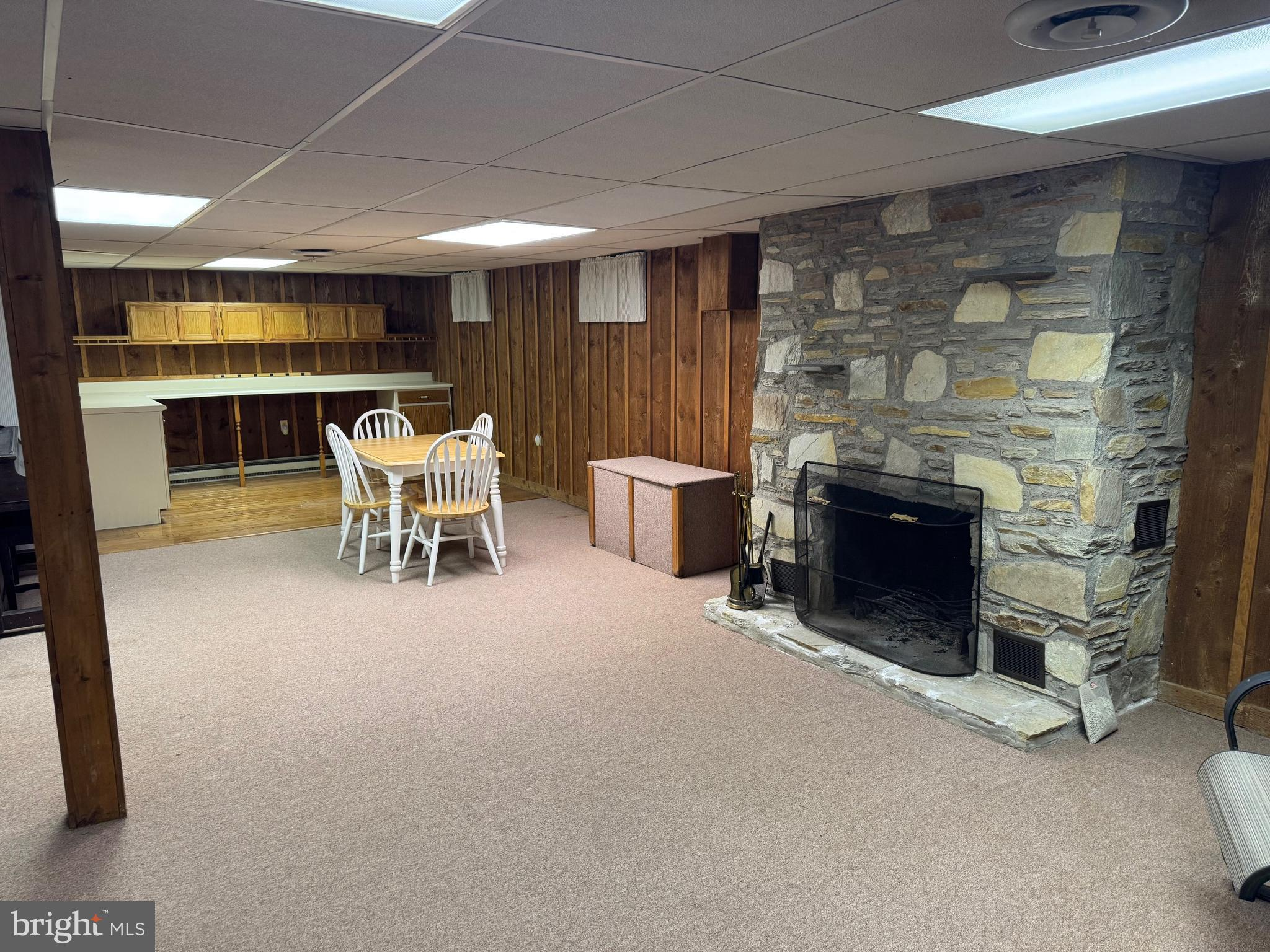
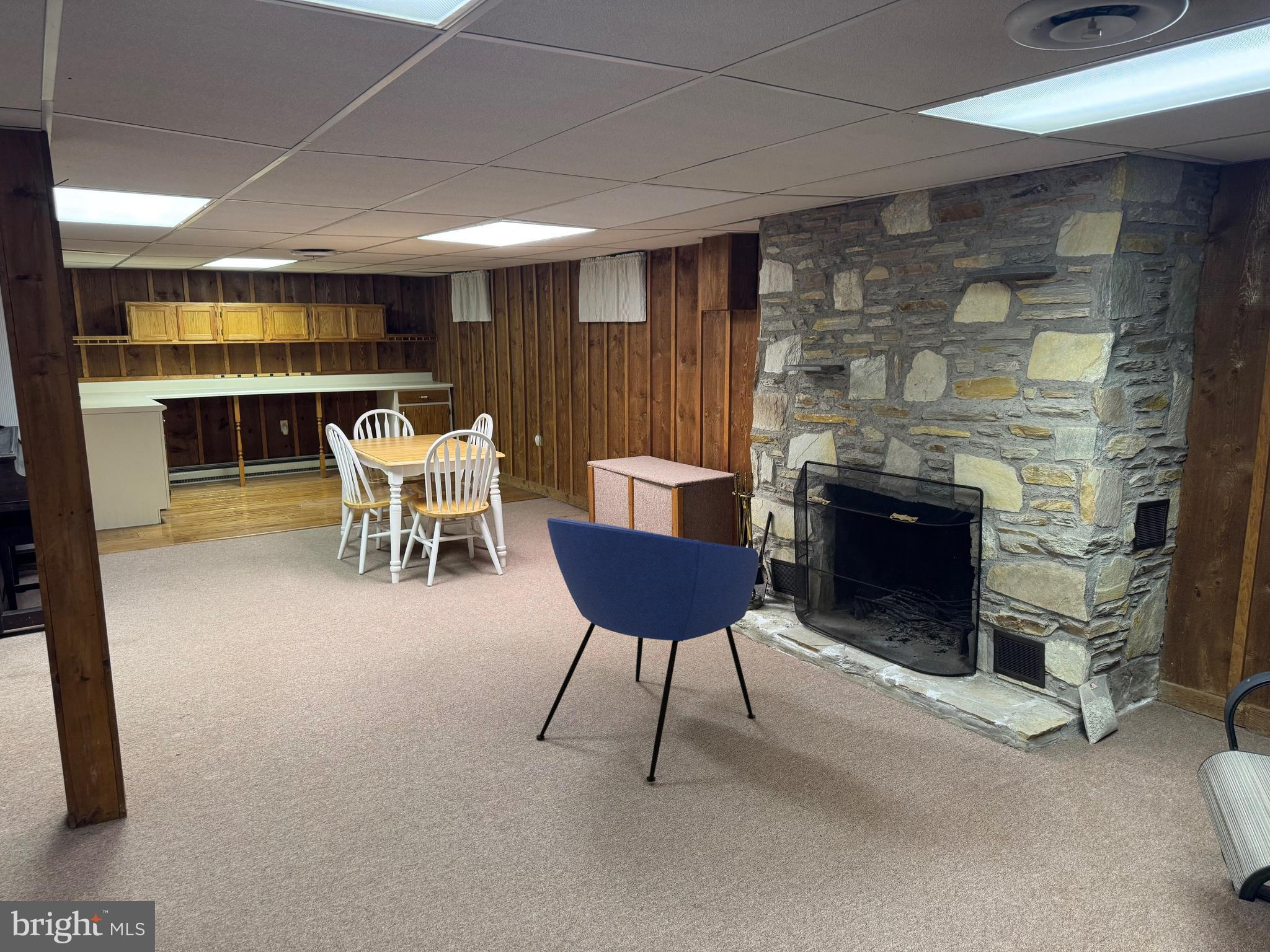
+ armchair [536,518,760,783]
